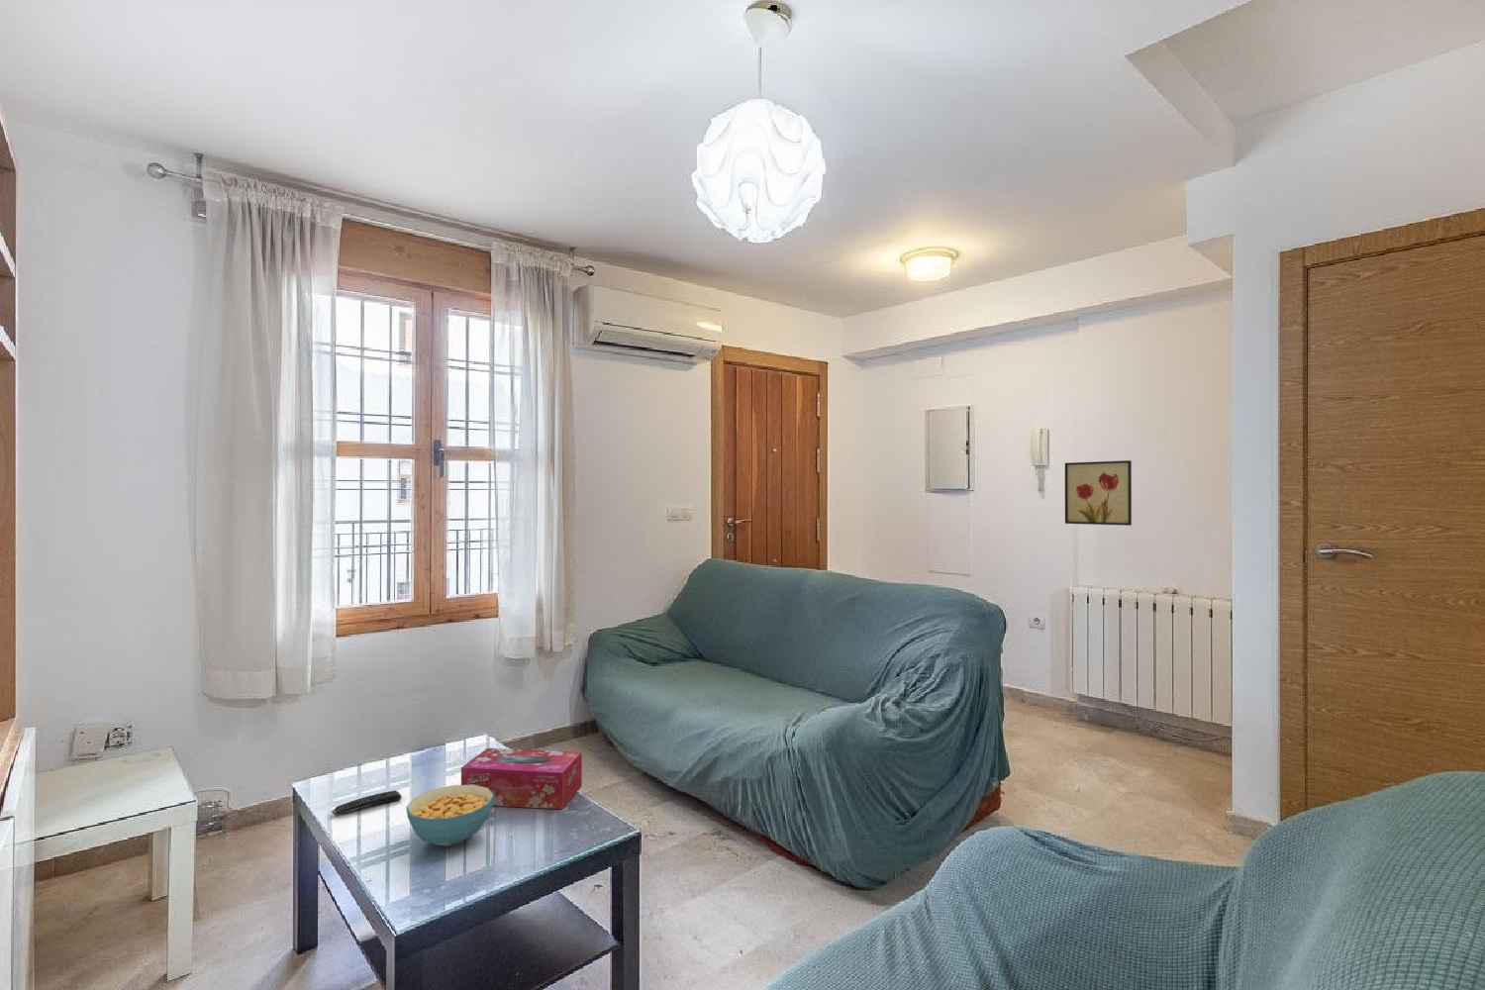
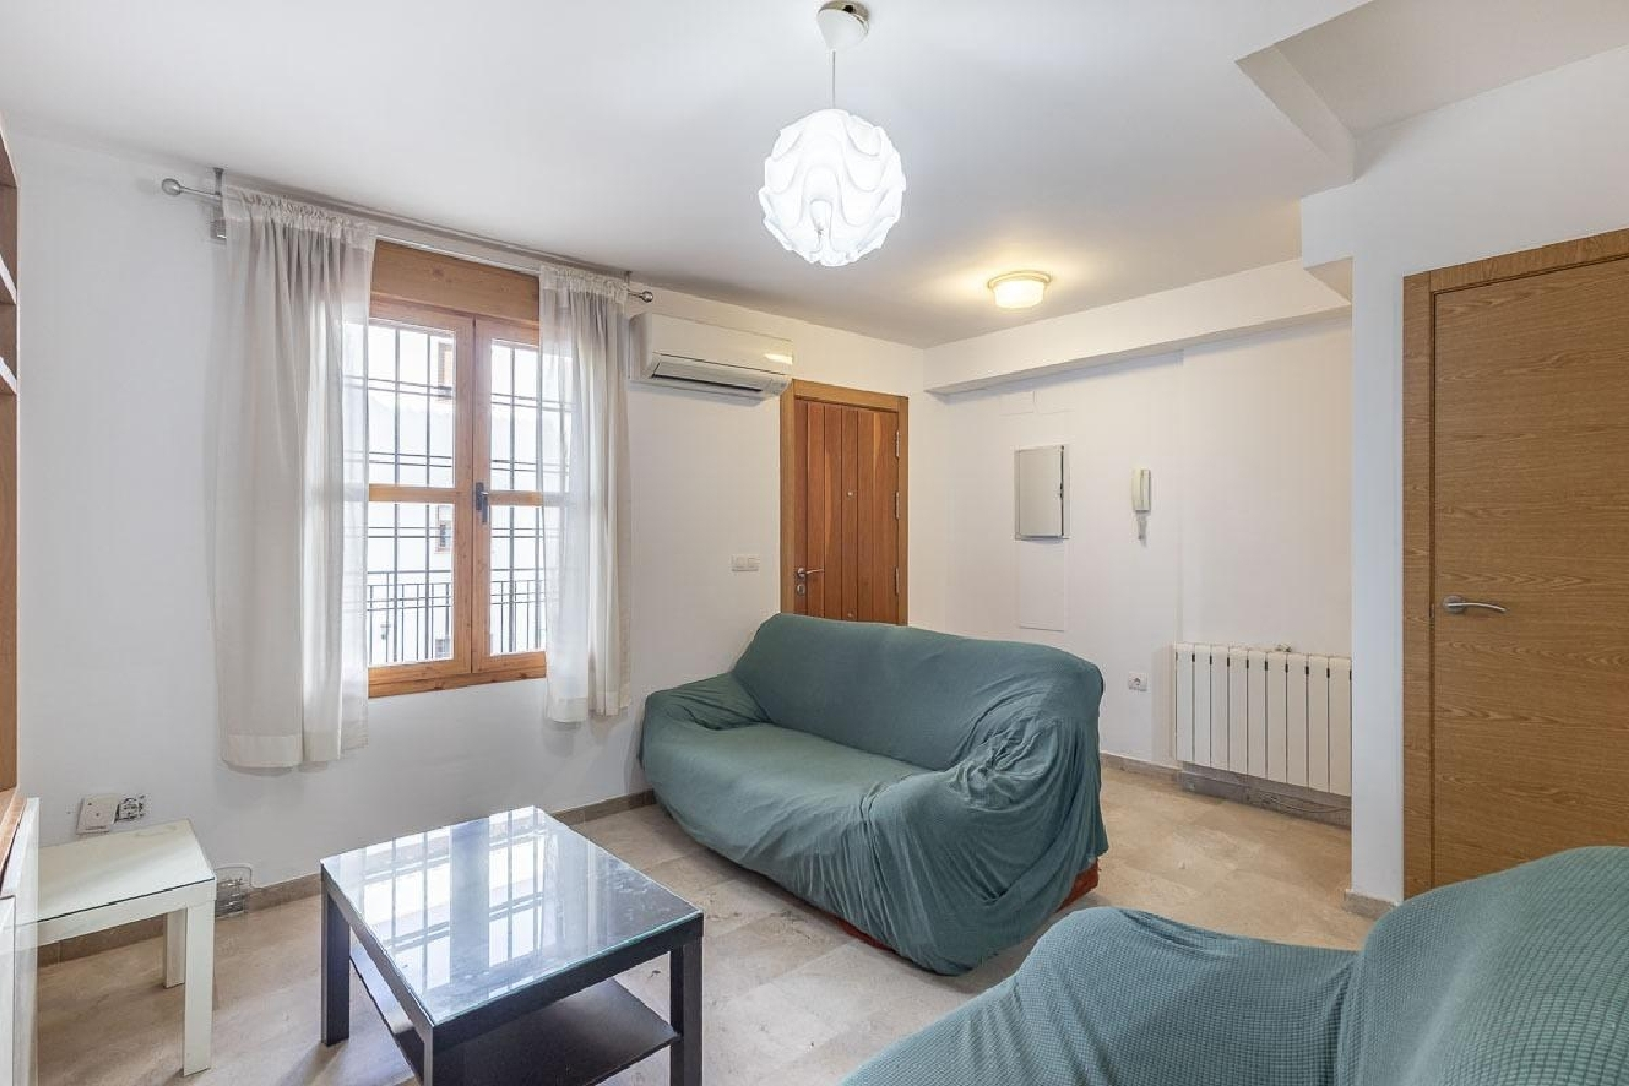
- wall art [1064,460,1133,527]
- cereal bowl [404,784,494,847]
- tissue box [461,747,583,810]
- remote control [330,790,402,815]
